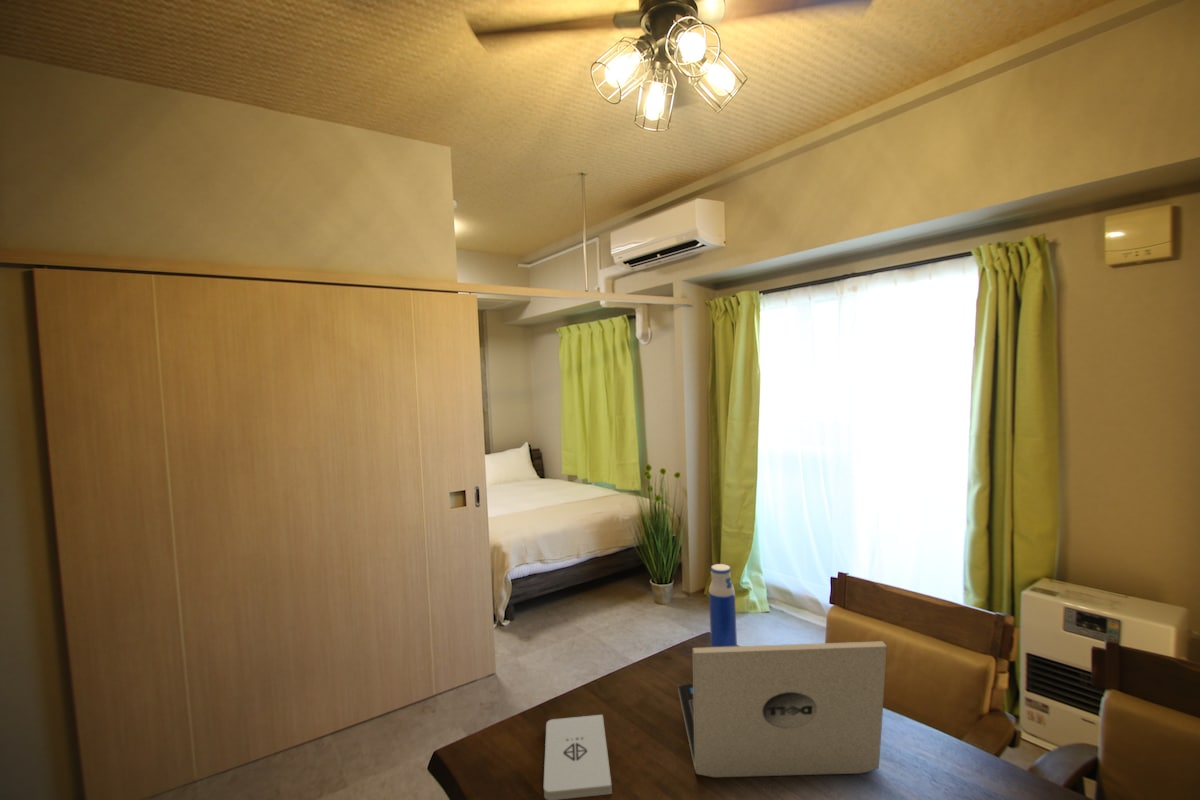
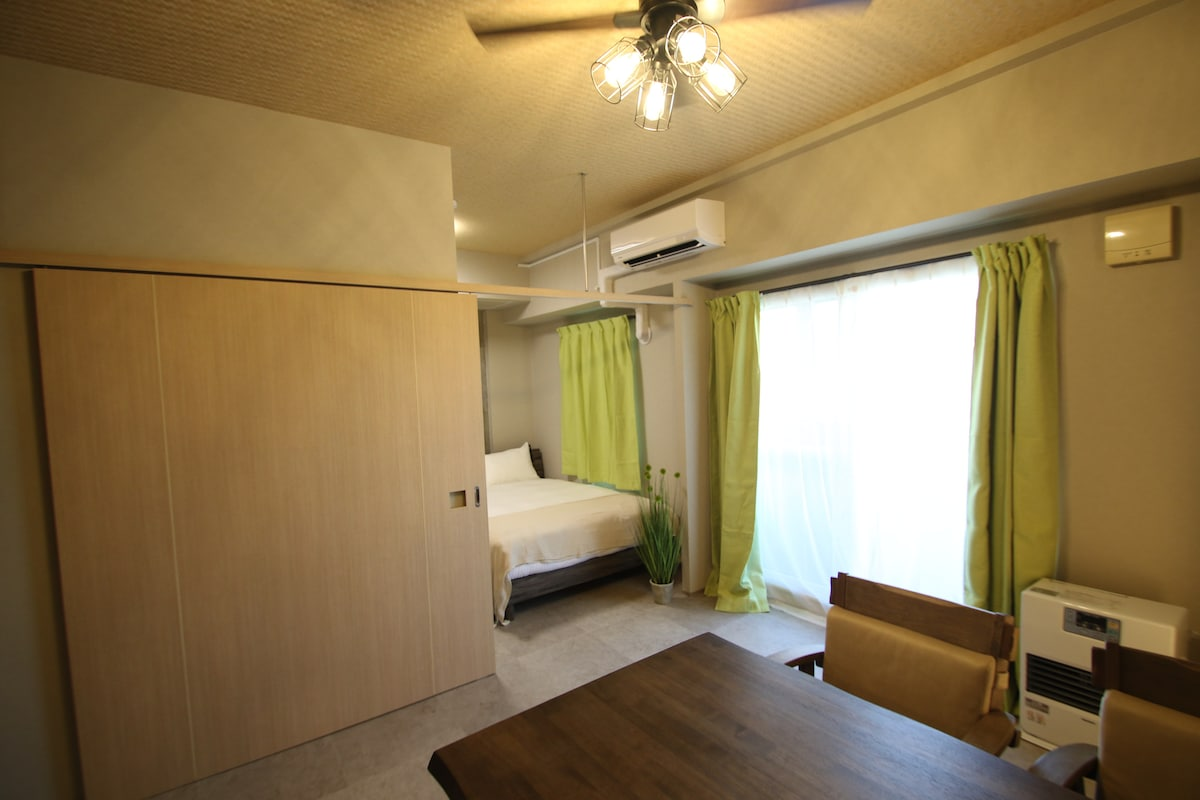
- notepad [543,714,613,800]
- water bottle [708,563,738,647]
- laptop [677,640,888,778]
